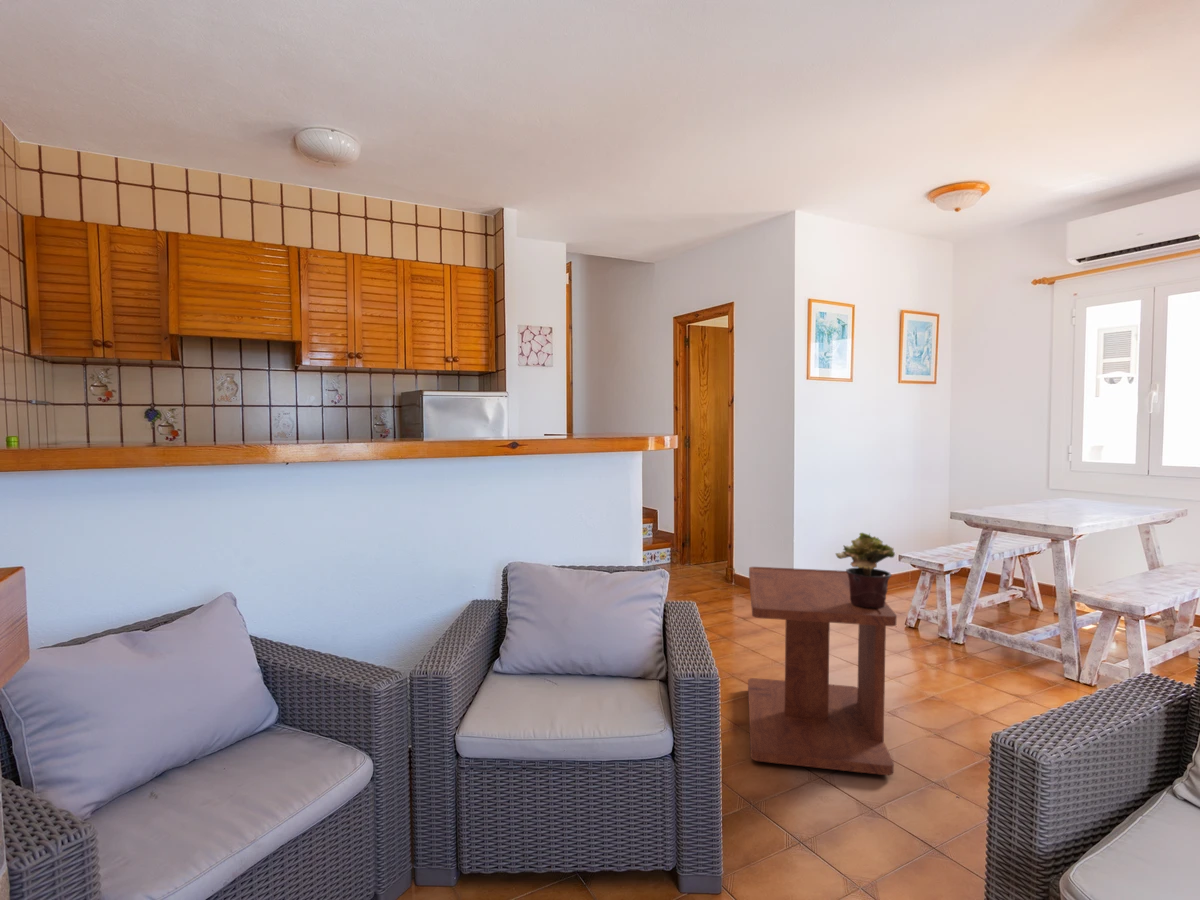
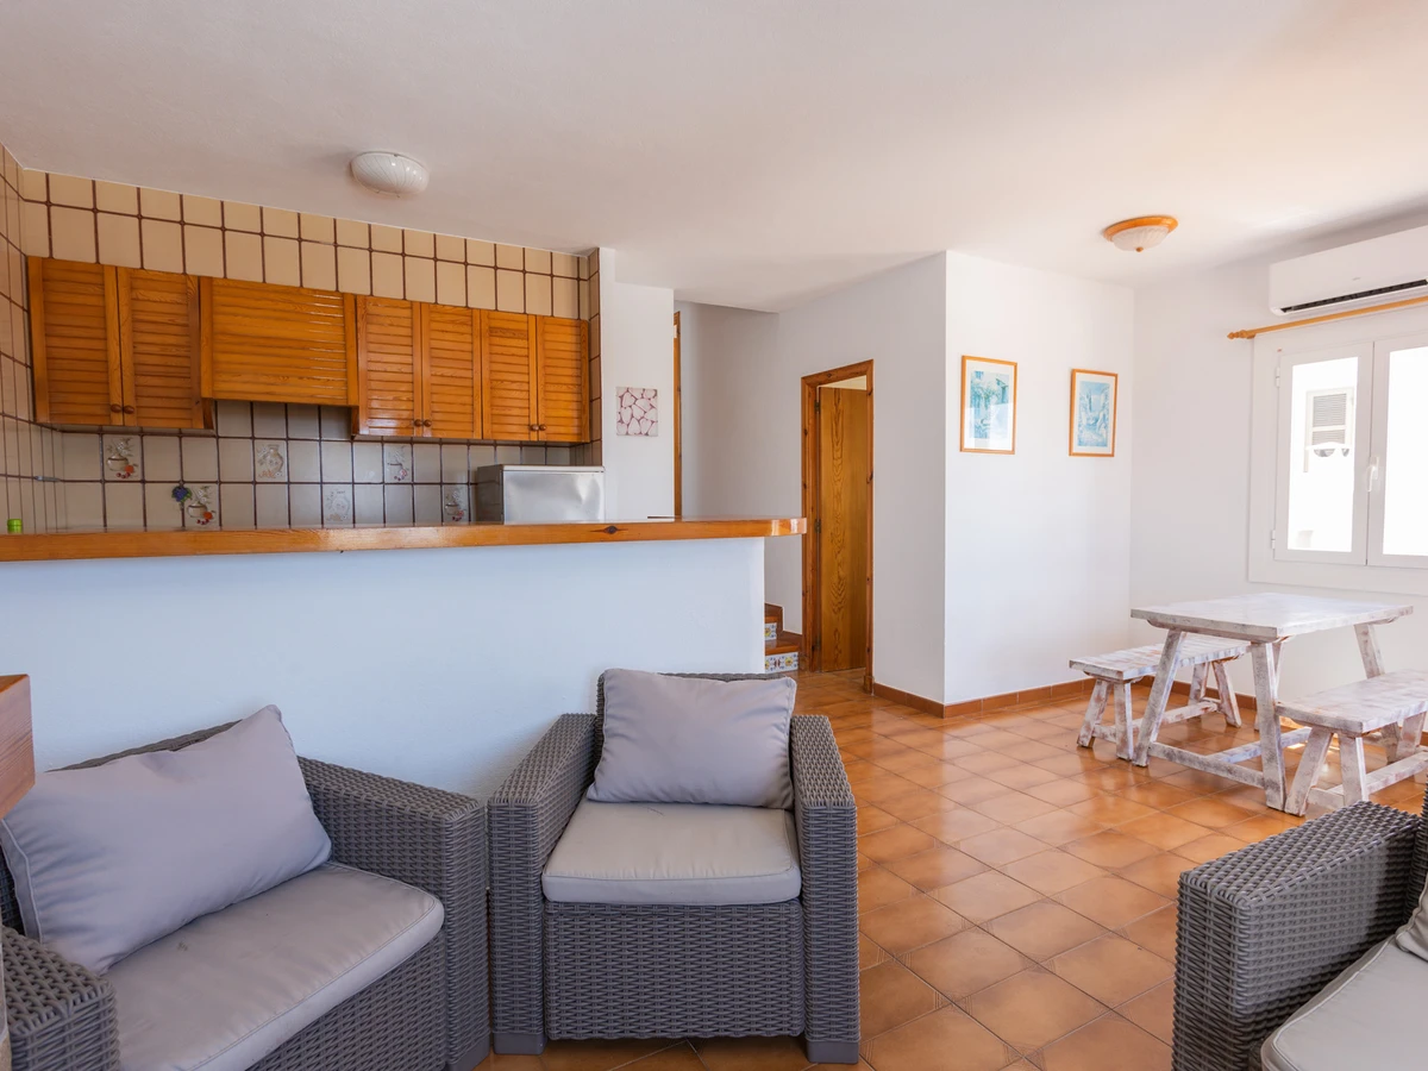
- potted plant [835,532,896,608]
- side table [747,566,898,776]
